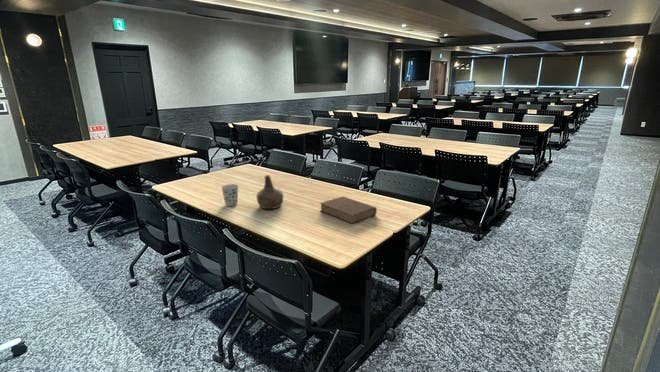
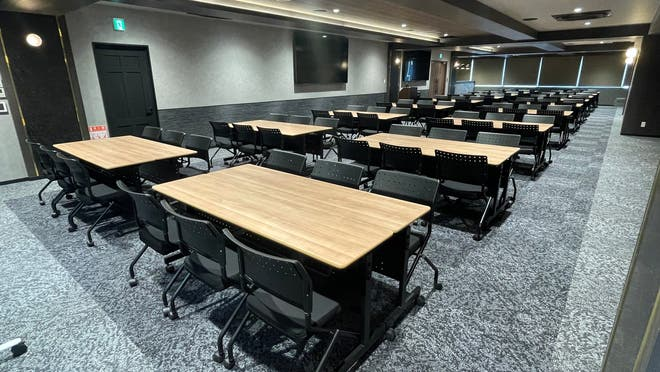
- cup [220,183,239,207]
- bottle [256,174,284,210]
- book [320,195,378,225]
